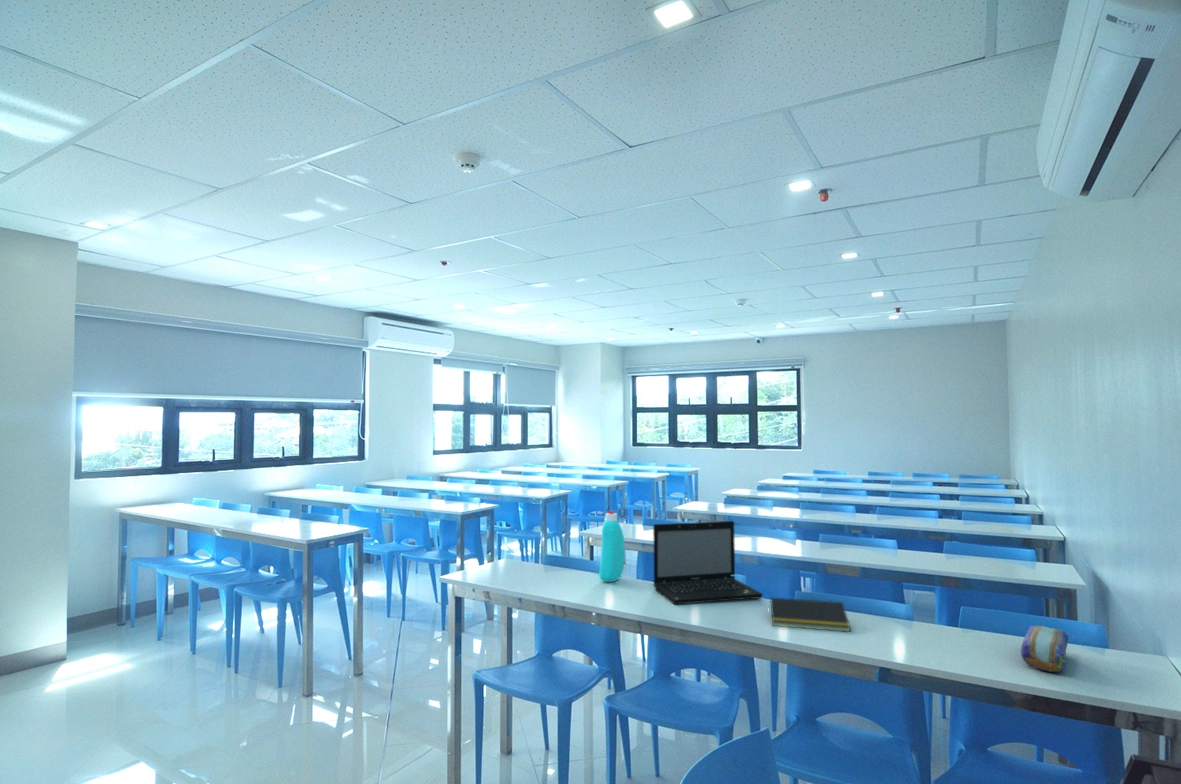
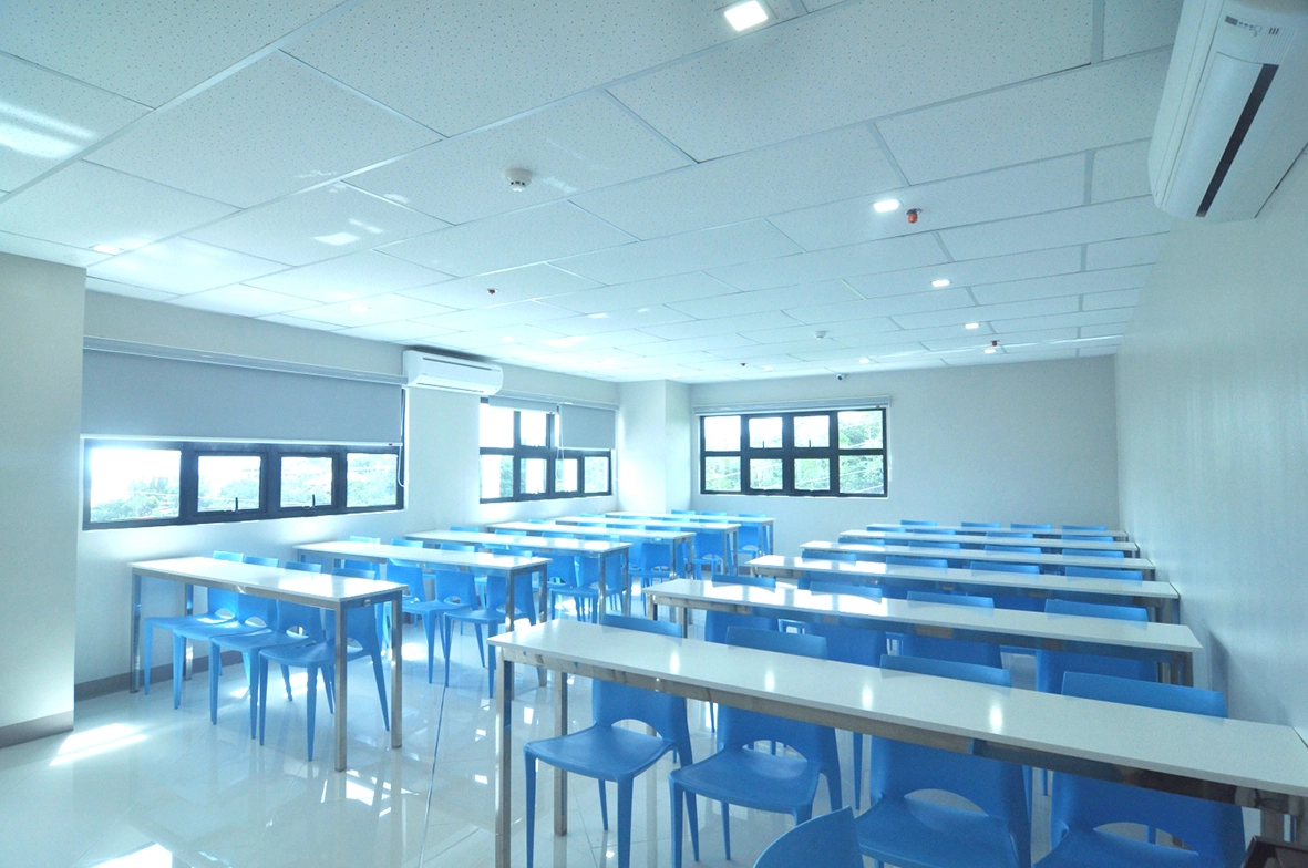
- notepad [768,597,851,633]
- pencil case [1020,624,1069,673]
- bottle [598,510,626,583]
- laptop [652,520,764,605]
